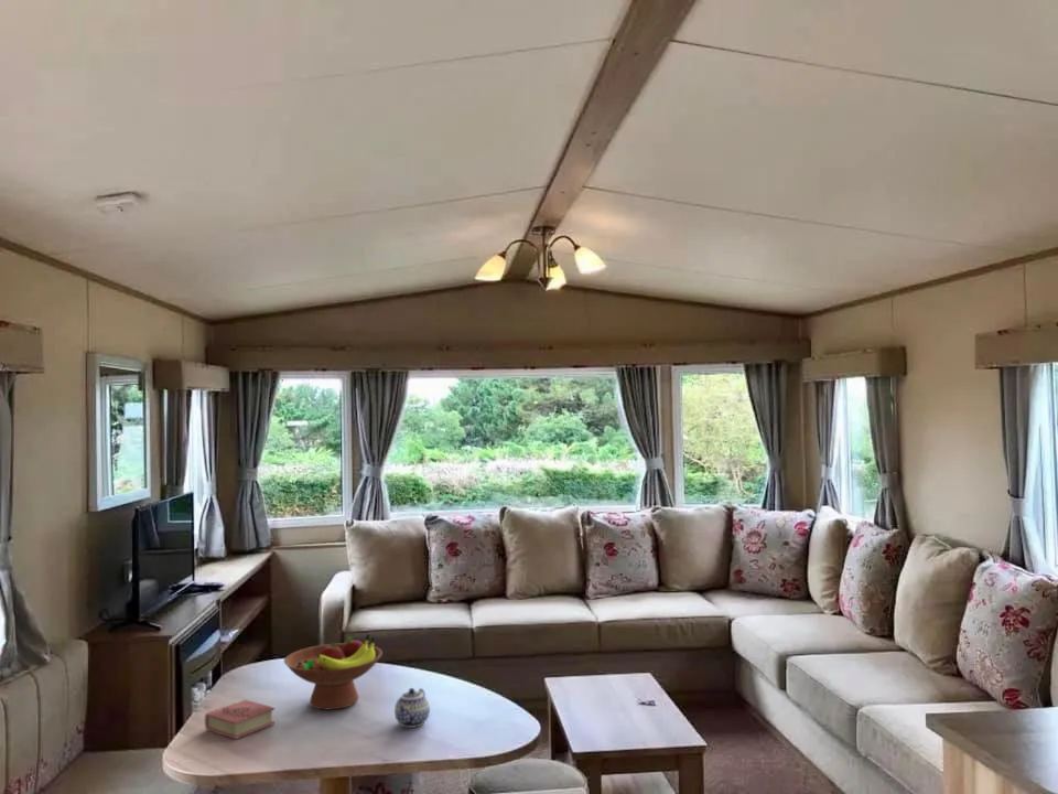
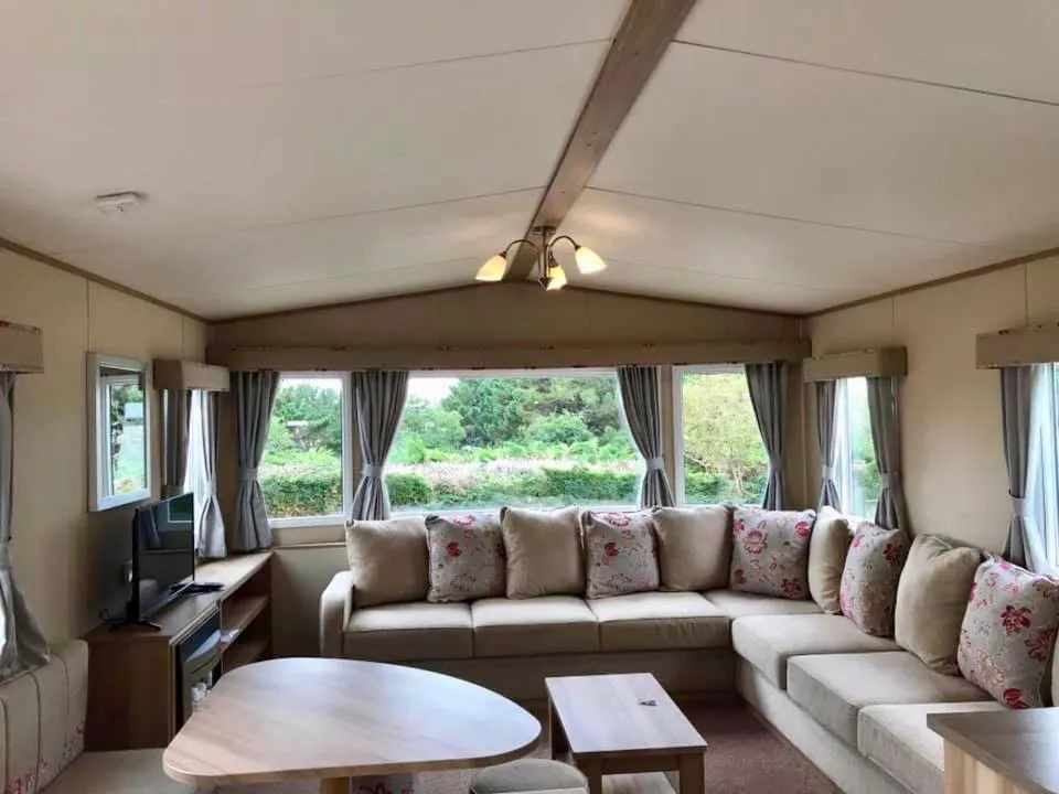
- fruit bowl [283,633,384,711]
- teapot [393,687,431,729]
- book [204,698,276,740]
